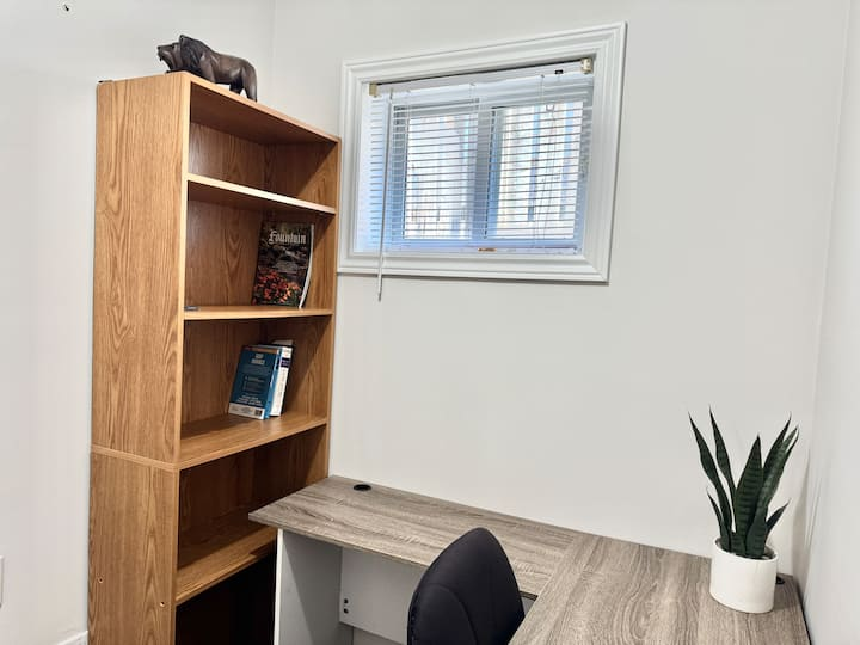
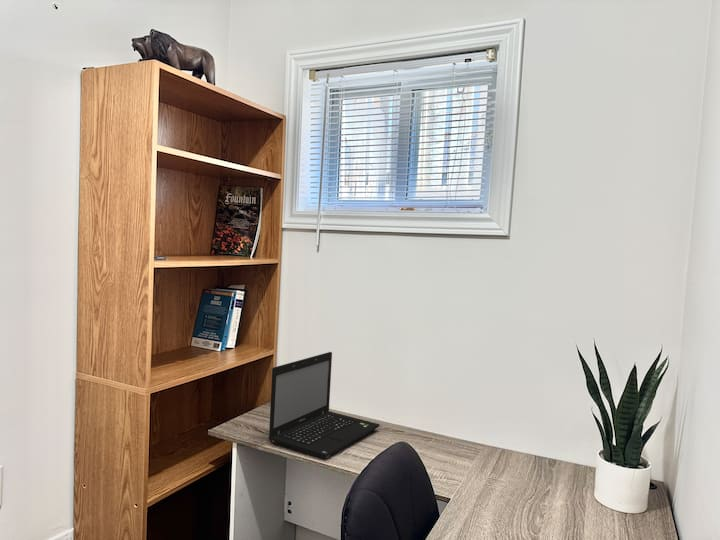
+ laptop [268,351,381,460]
